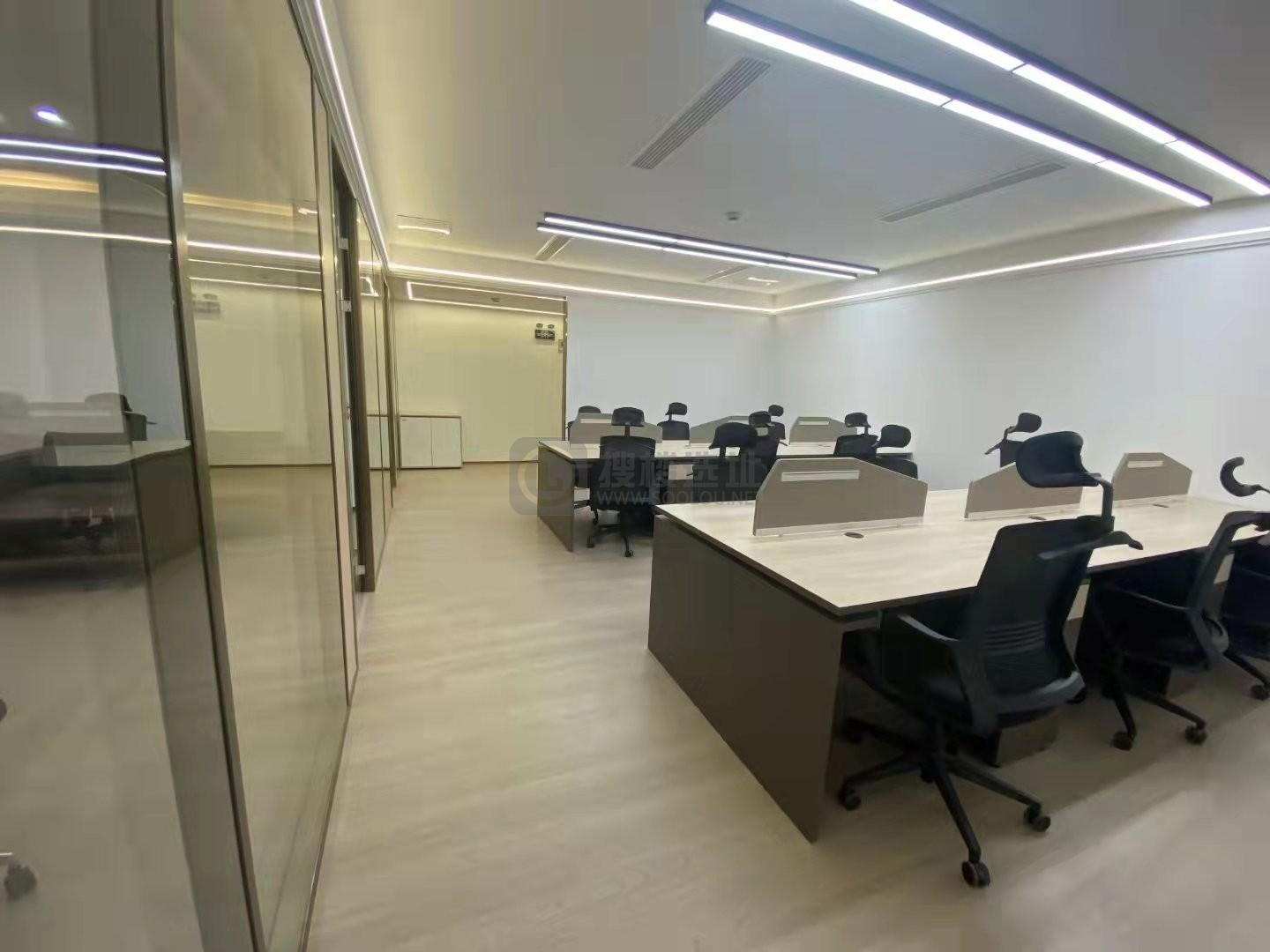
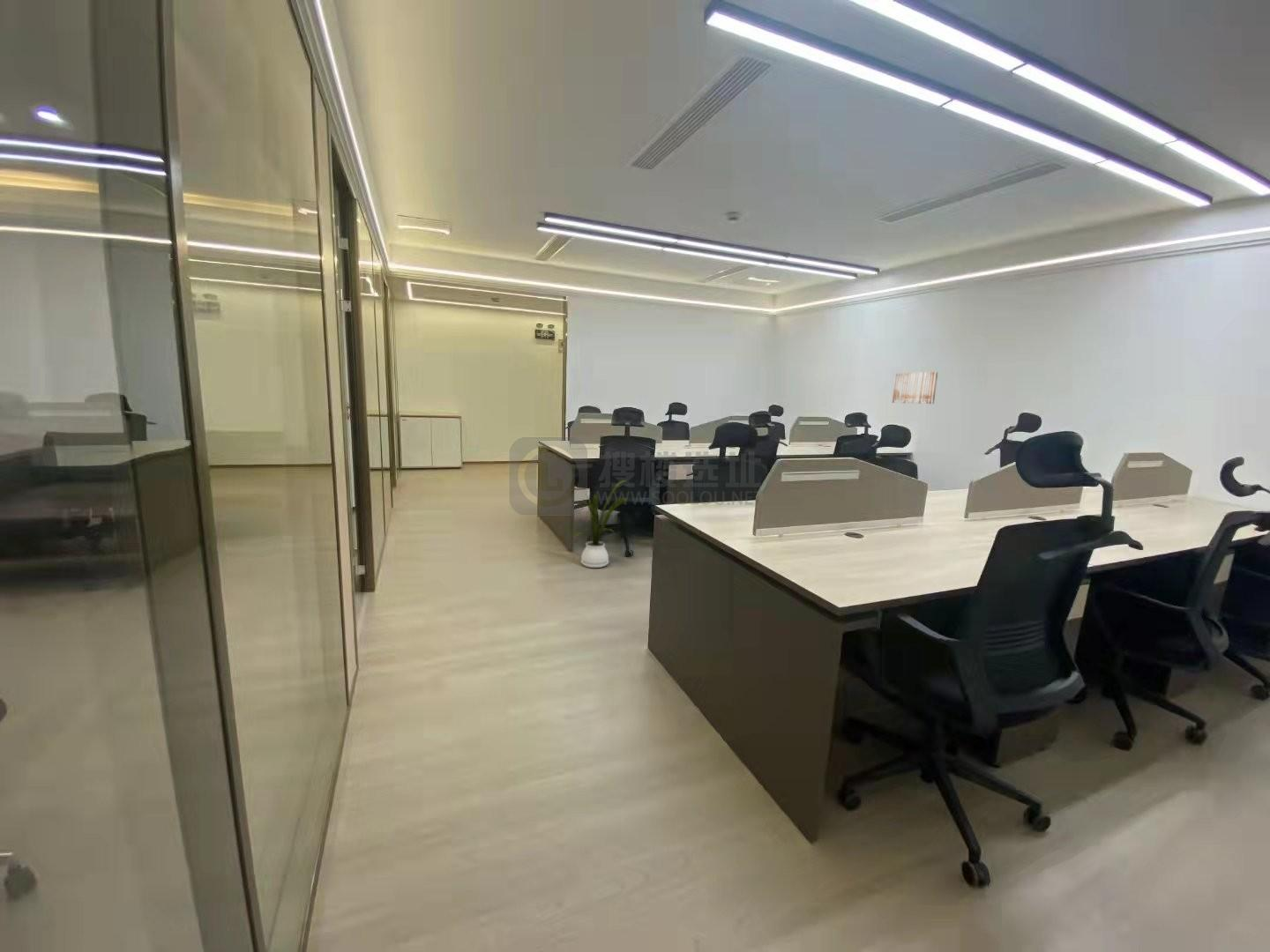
+ house plant [571,480,629,569]
+ wall art [892,371,939,405]
